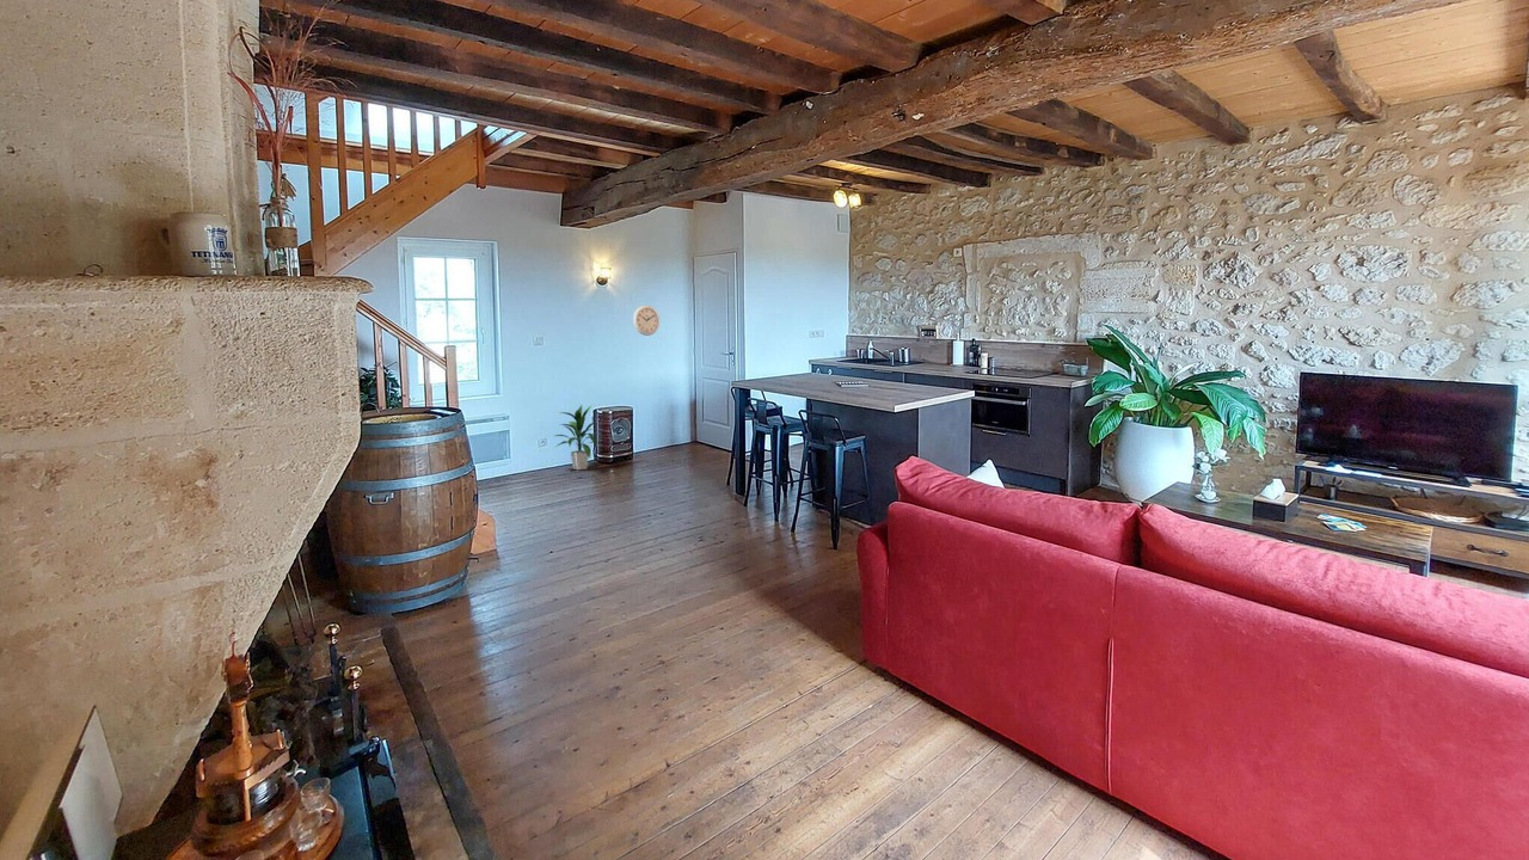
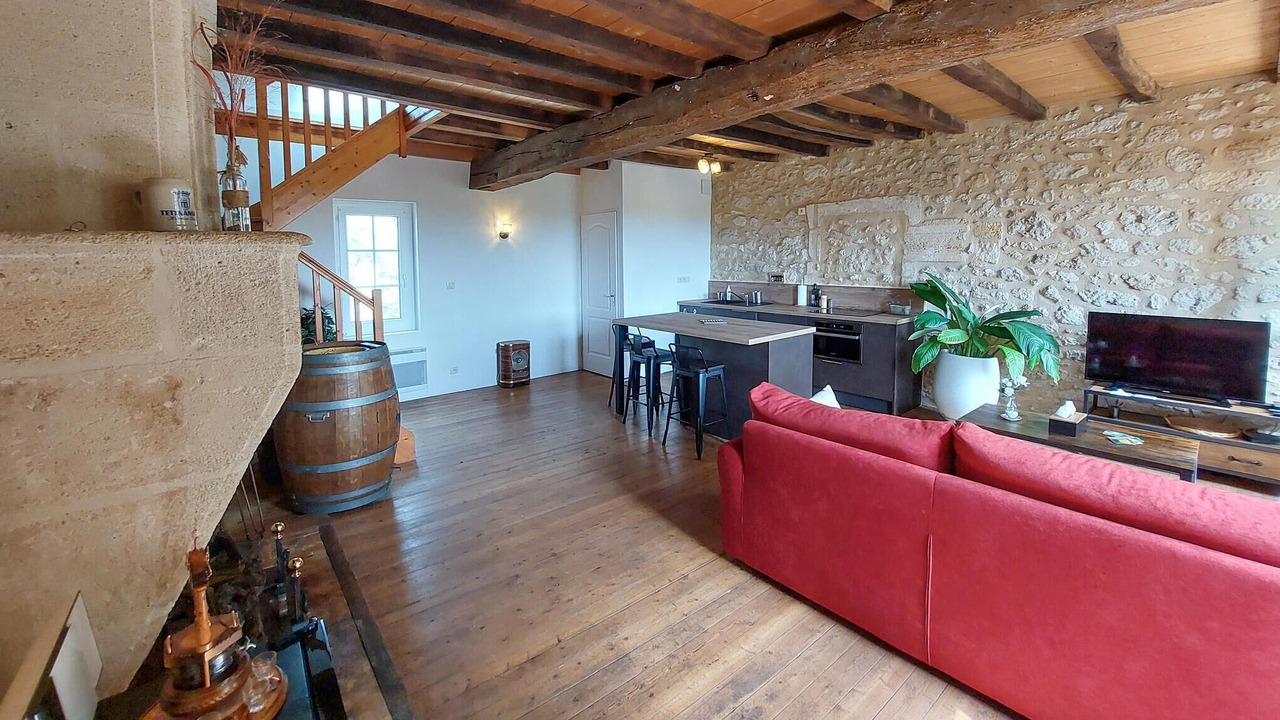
- wall clock [632,305,661,337]
- indoor plant [553,404,601,471]
